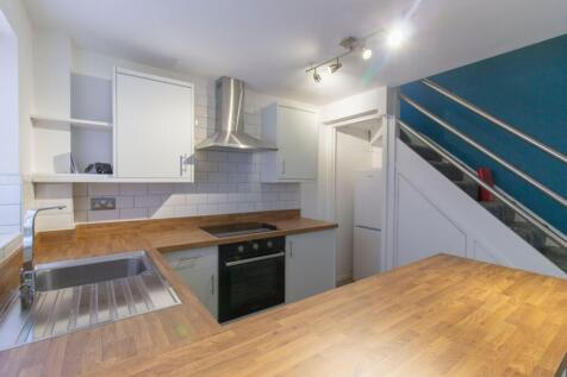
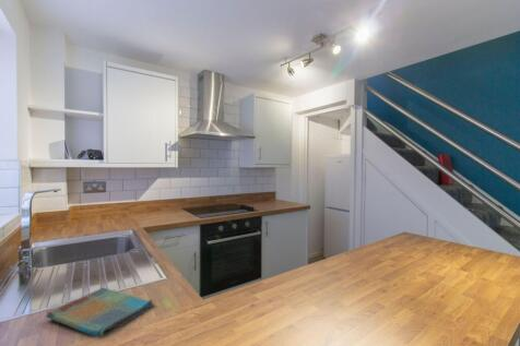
+ dish towel [45,287,155,339]
